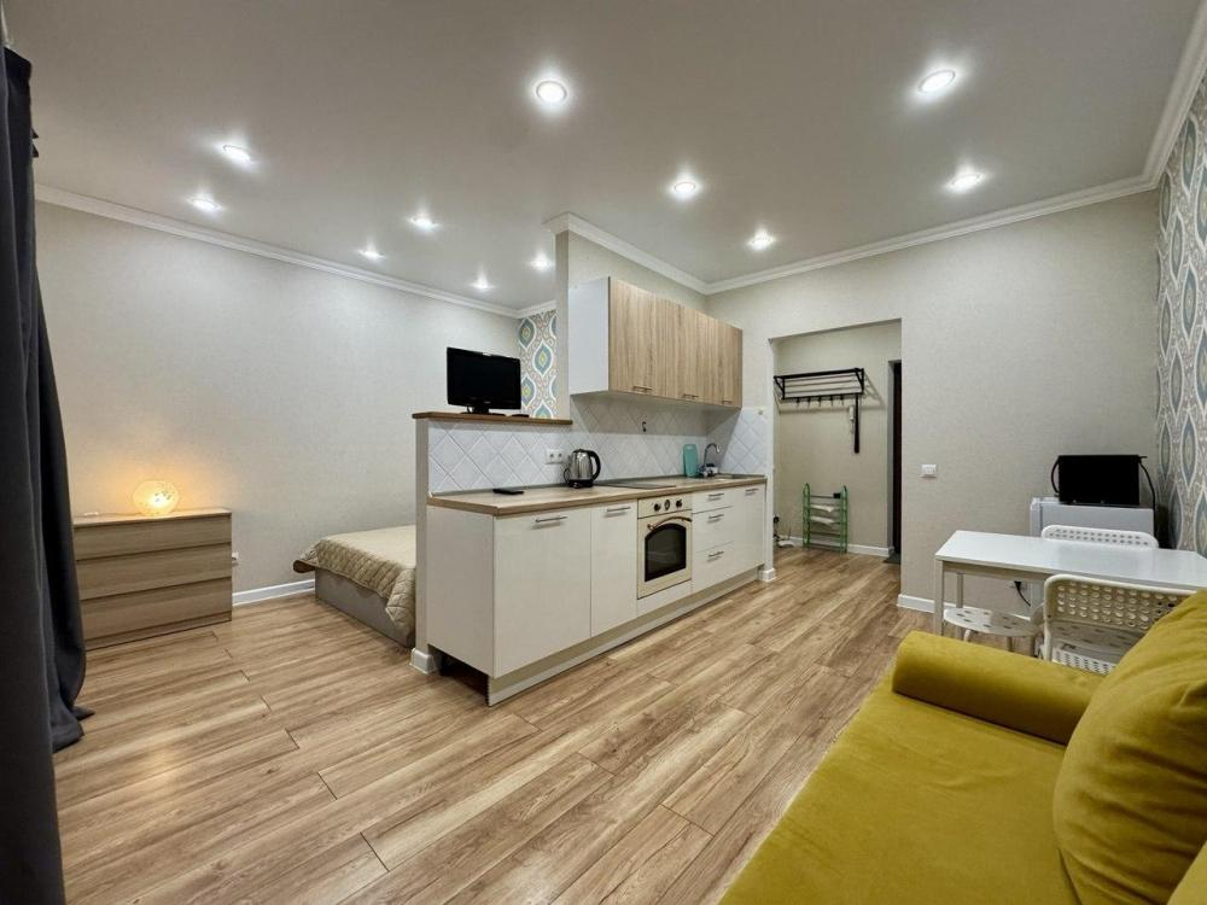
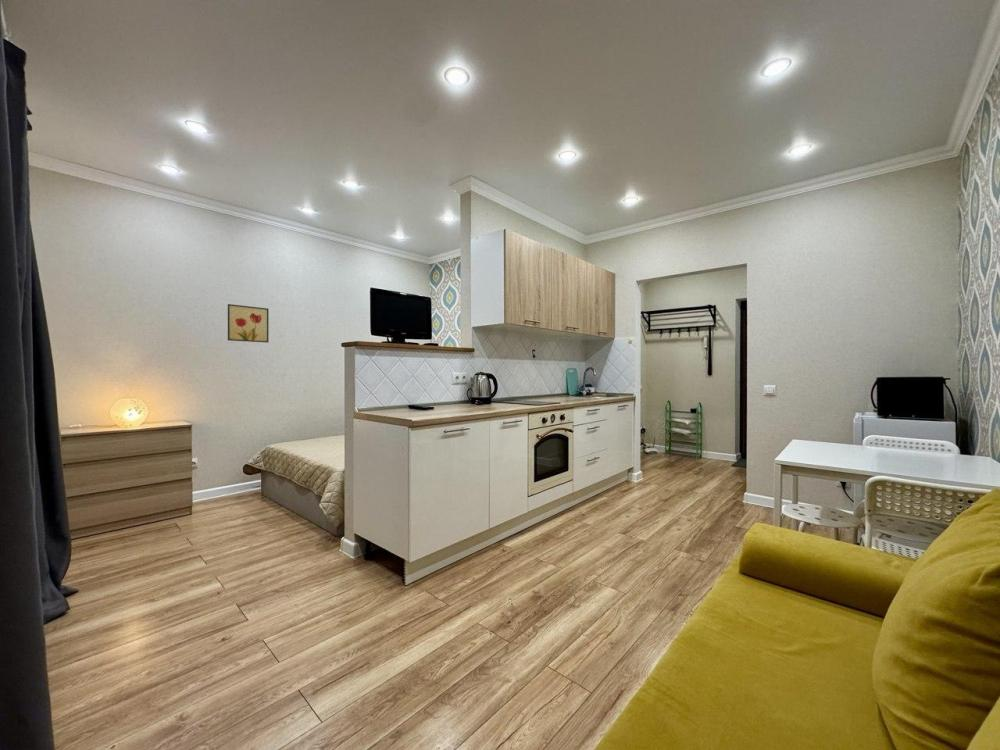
+ wall art [227,303,270,343]
